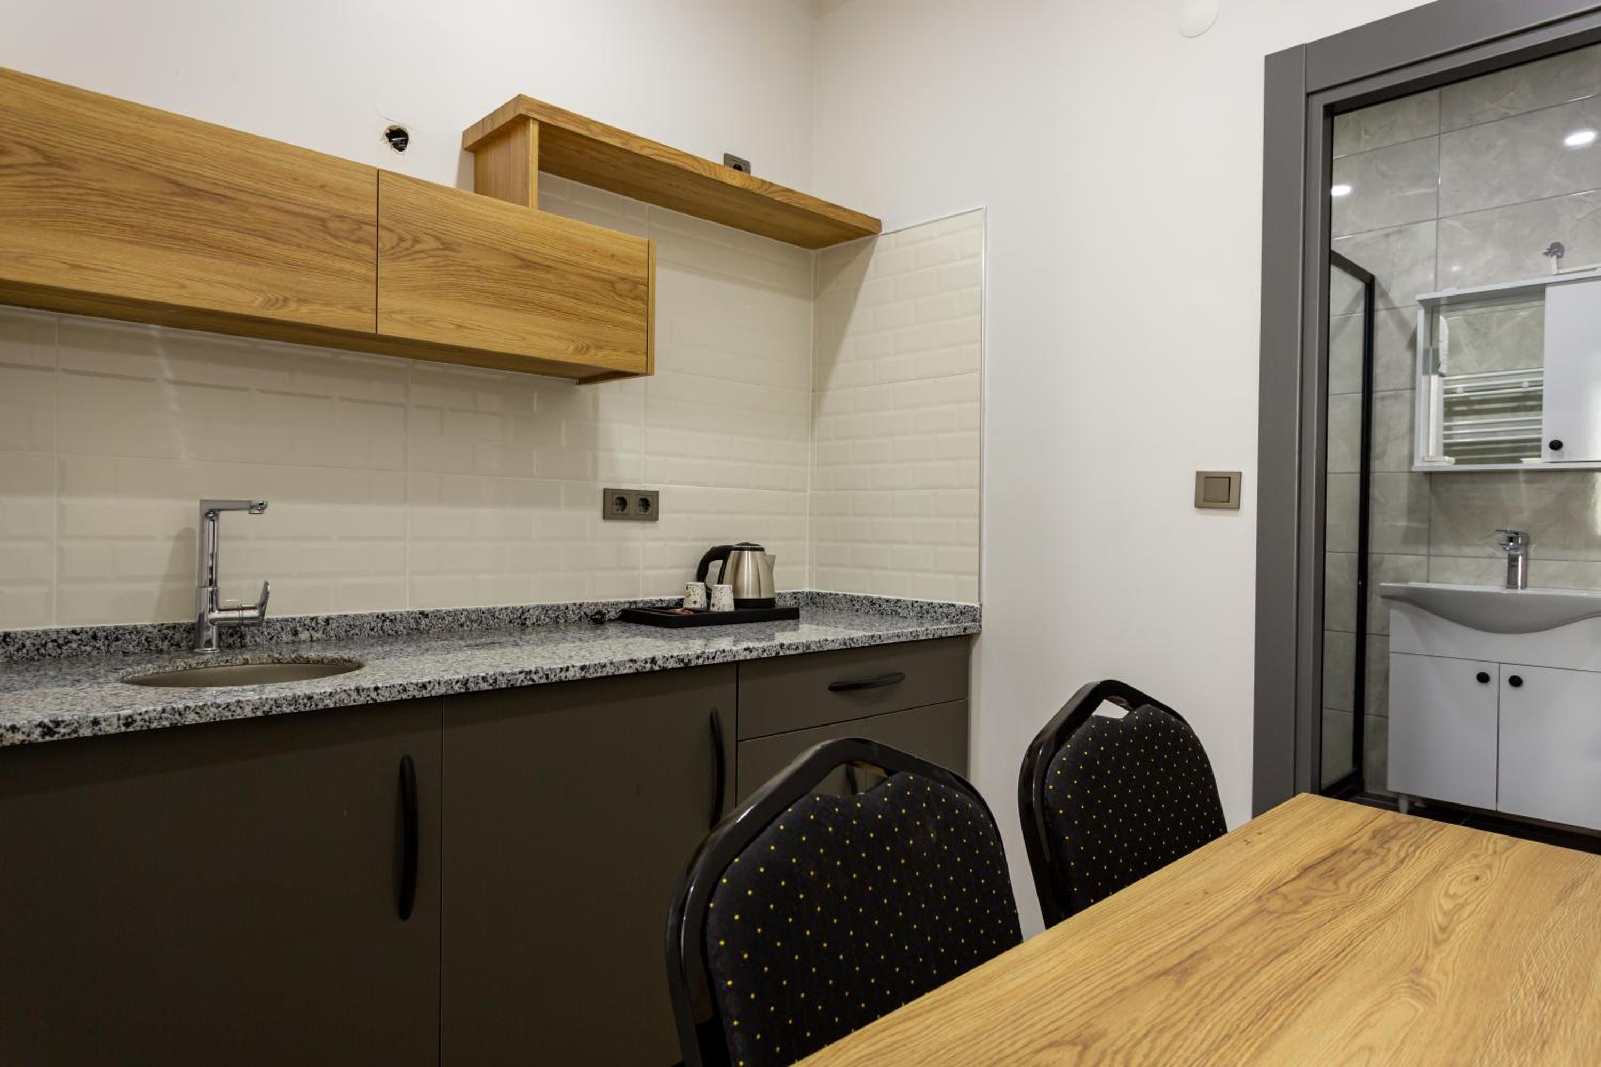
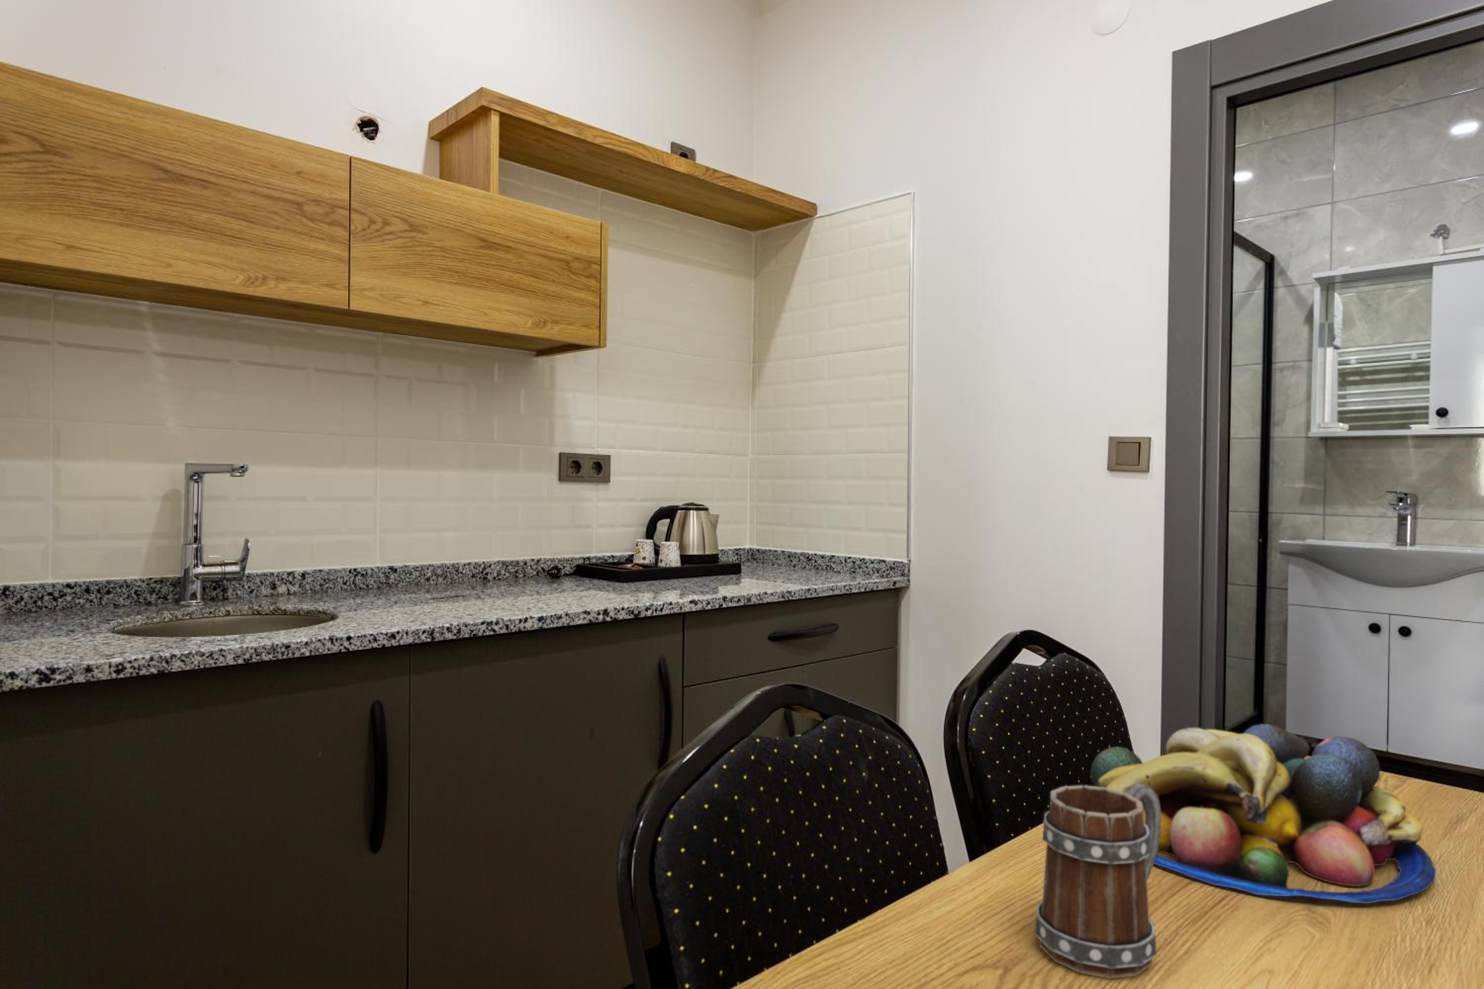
+ mug [1035,784,1160,979]
+ fruit bowl [1090,723,1437,904]
